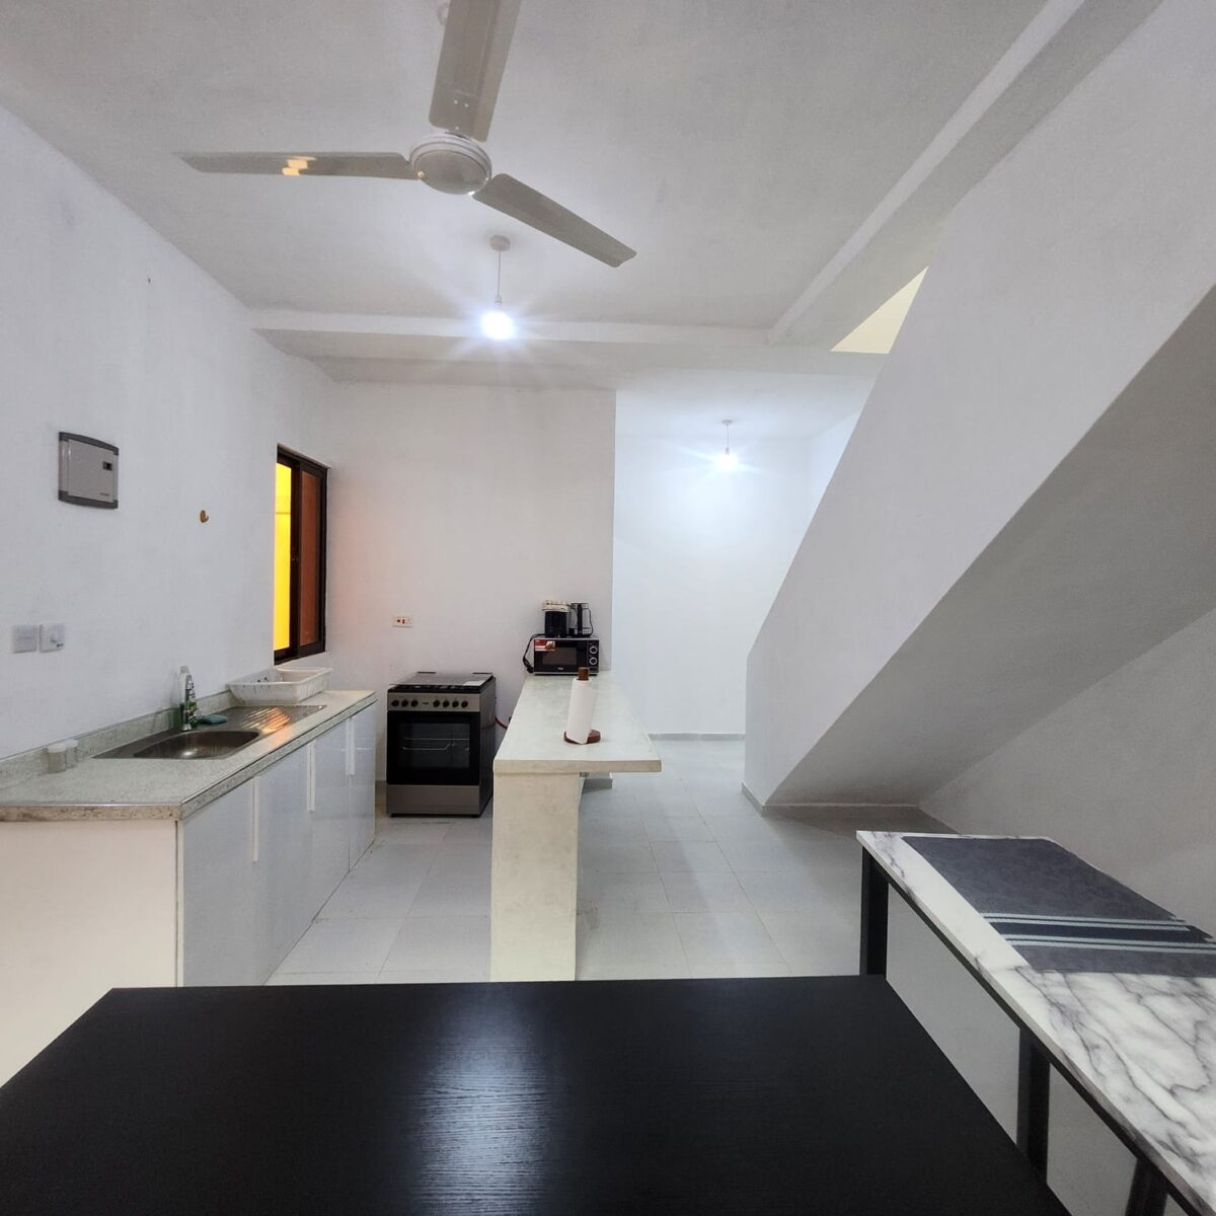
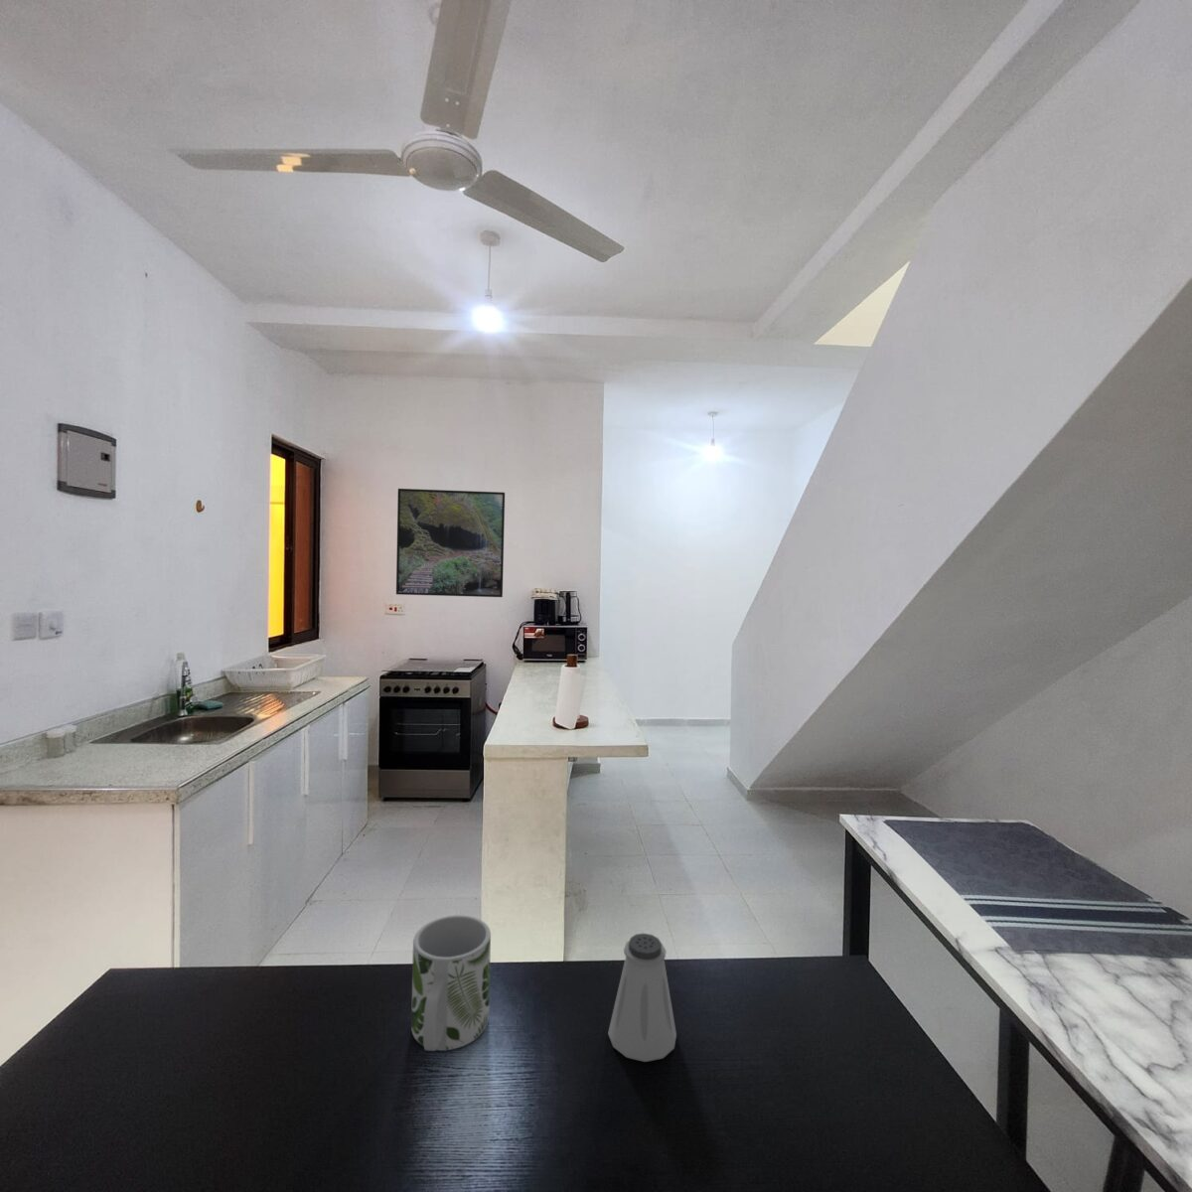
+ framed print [395,488,505,598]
+ mug [410,914,491,1052]
+ saltshaker [607,932,678,1063]
